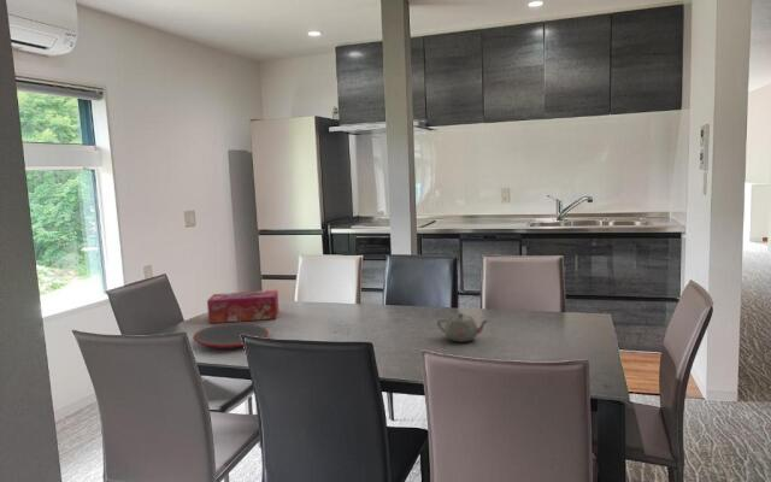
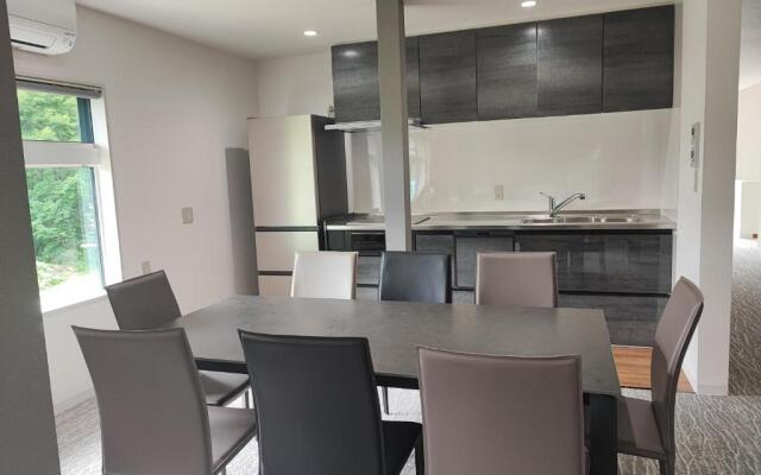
- teapot [436,312,489,343]
- tissue box [206,289,279,324]
- plate [192,323,270,349]
